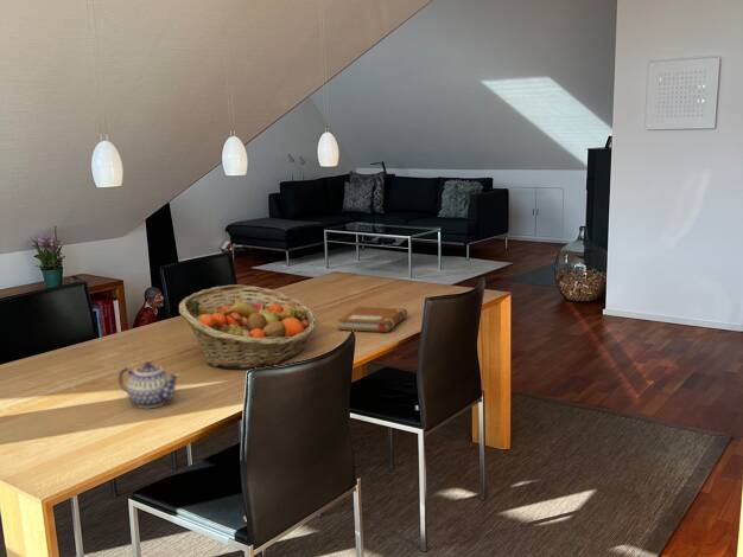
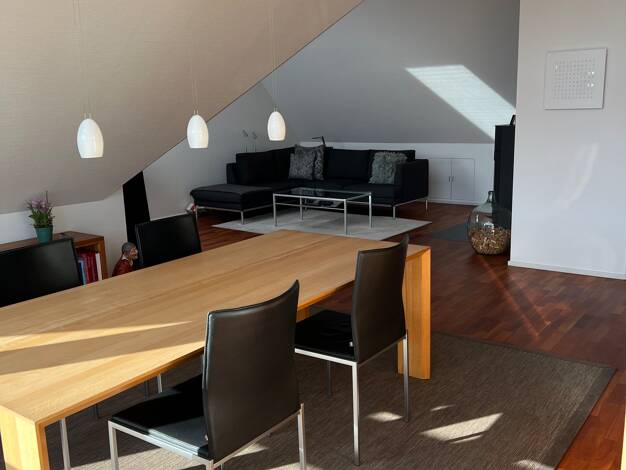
- teapot [118,360,182,409]
- fruit basket [178,283,318,370]
- notebook [336,306,408,333]
